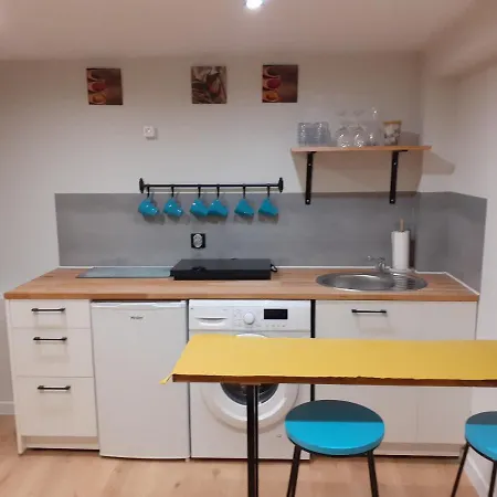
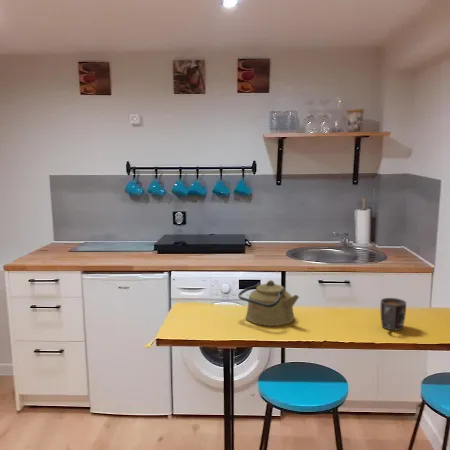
+ kettle [237,279,300,327]
+ mug [380,297,407,331]
